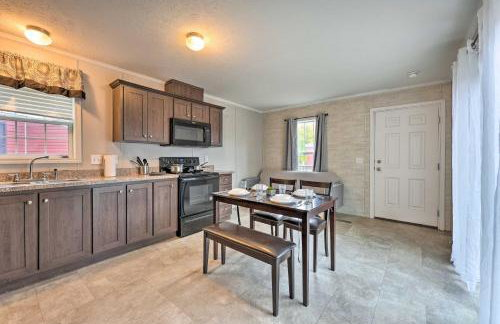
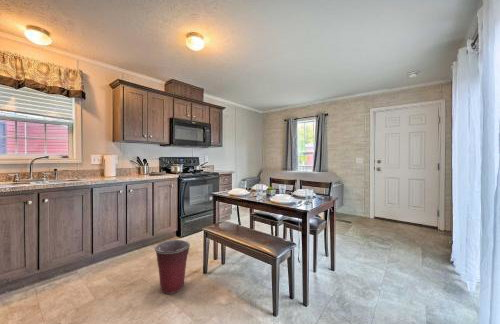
+ trash bin [154,239,191,295]
